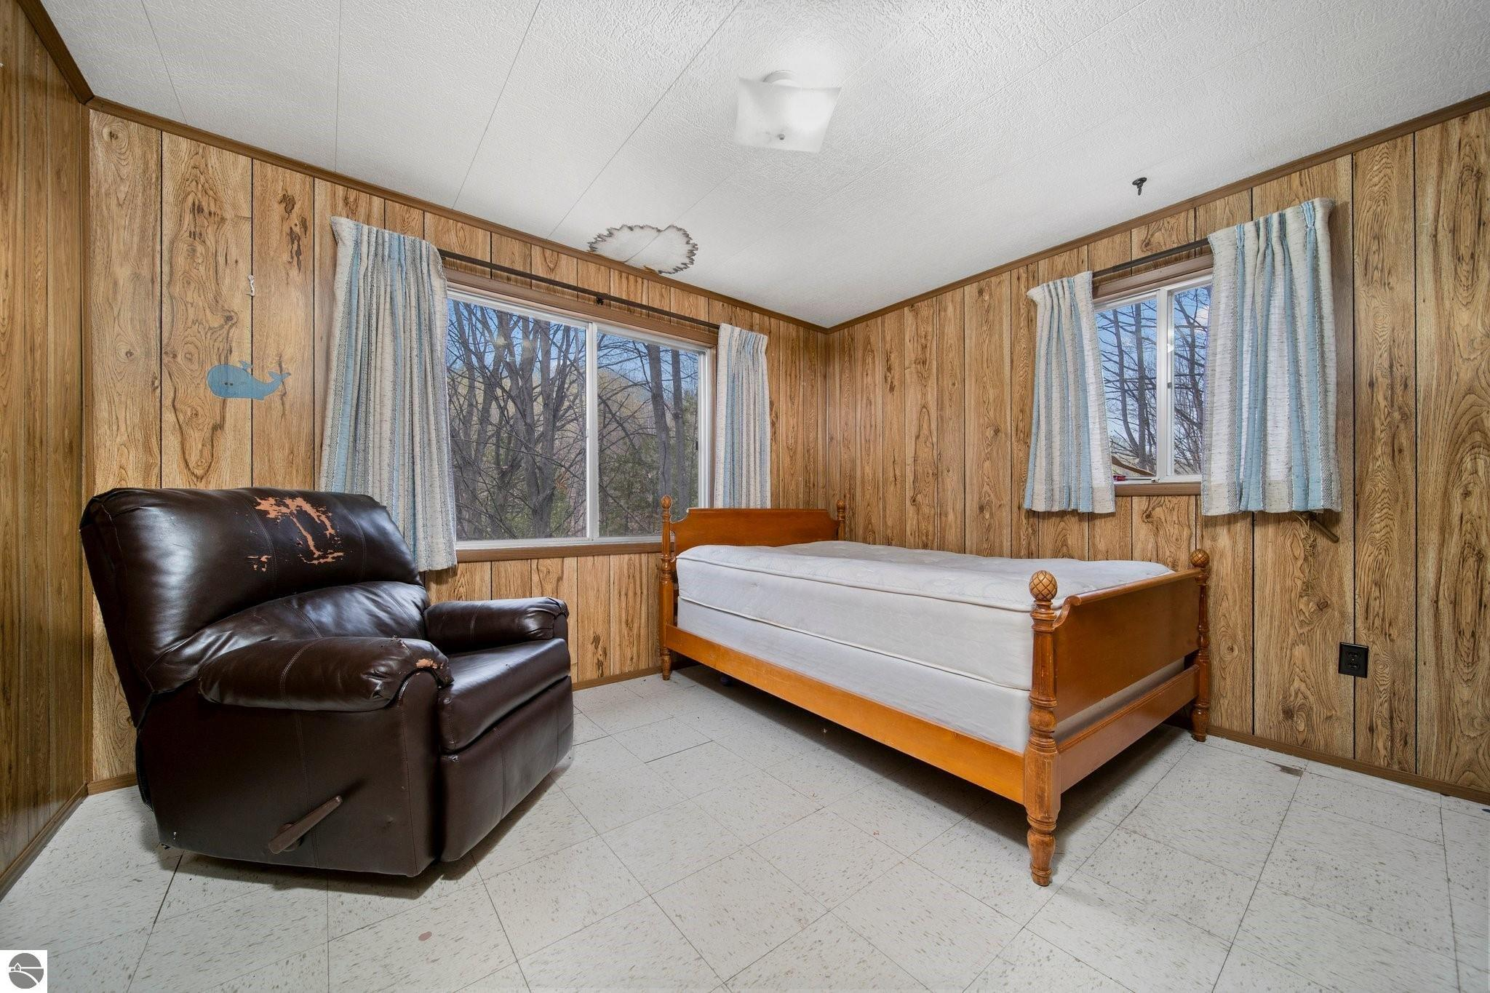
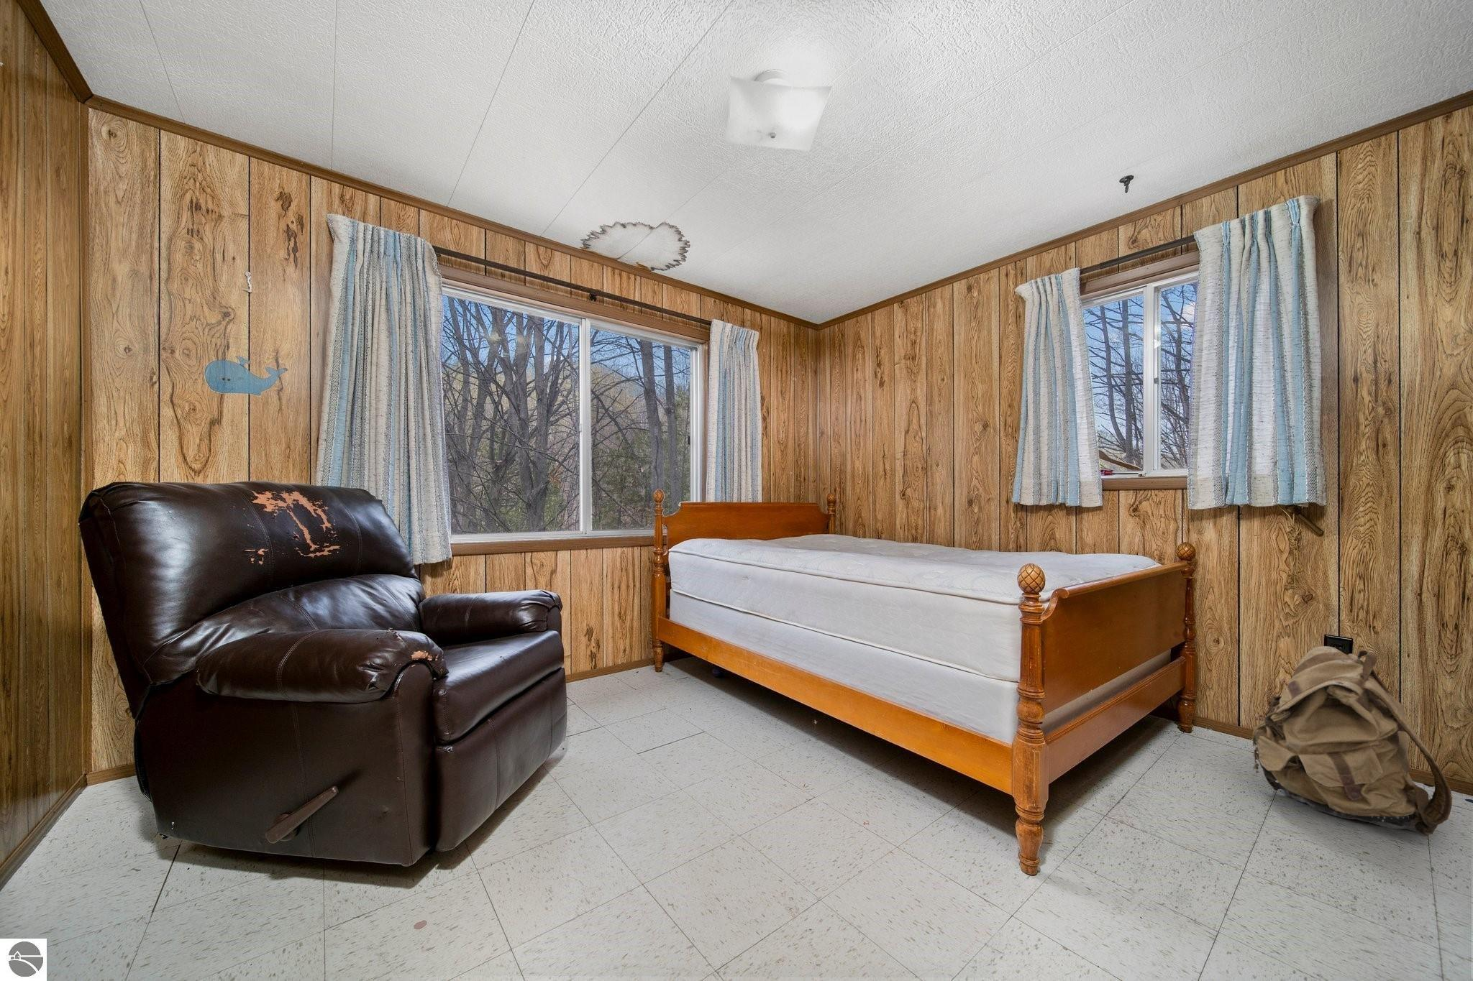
+ backpack [1252,645,1453,836]
